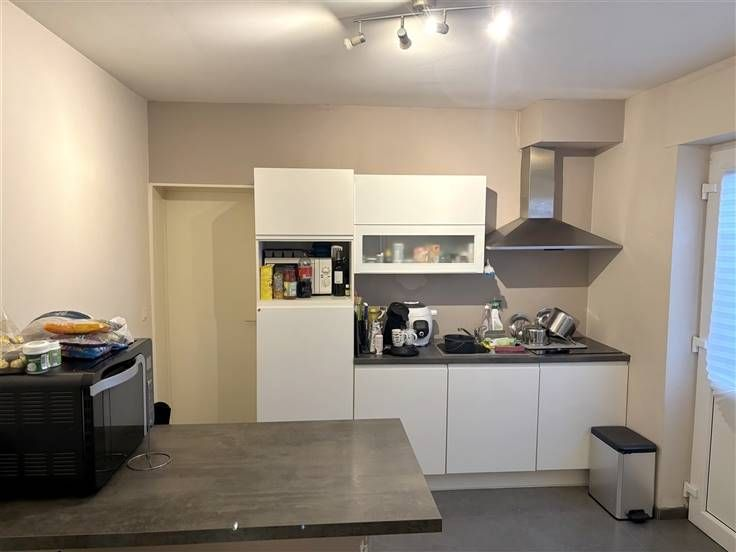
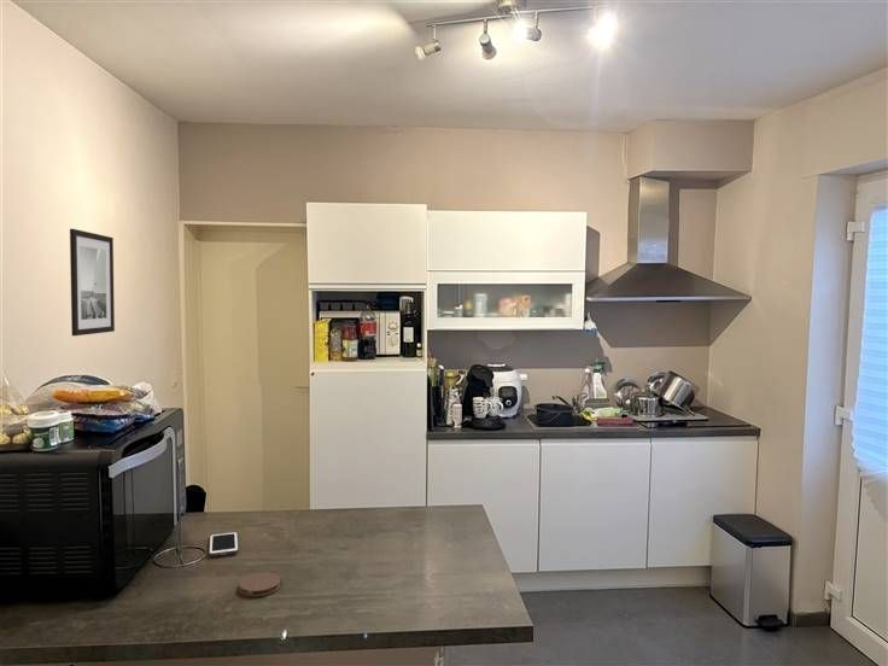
+ wall art [69,228,116,337]
+ coaster [238,572,281,597]
+ cell phone [208,531,240,557]
